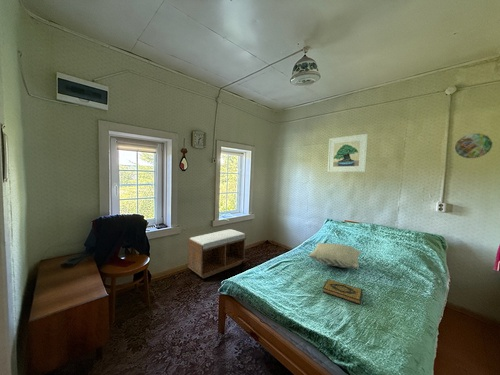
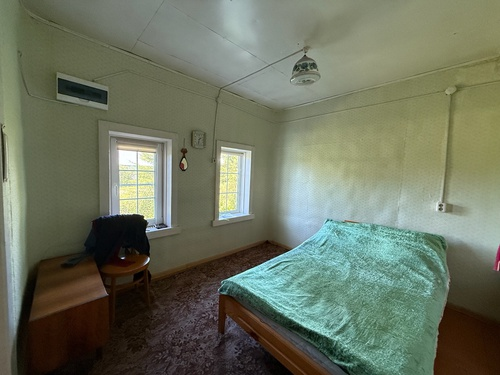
- bench [187,228,247,279]
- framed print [327,133,368,173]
- decorative plate [453,132,494,160]
- hardback book [322,278,363,305]
- pillow [307,242,361,269]
